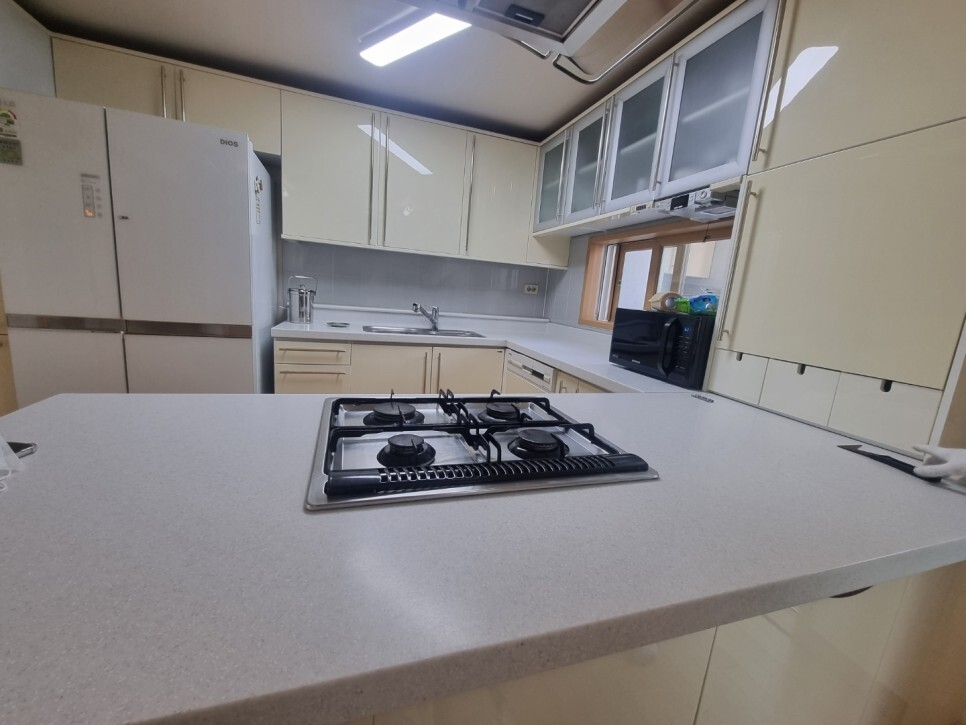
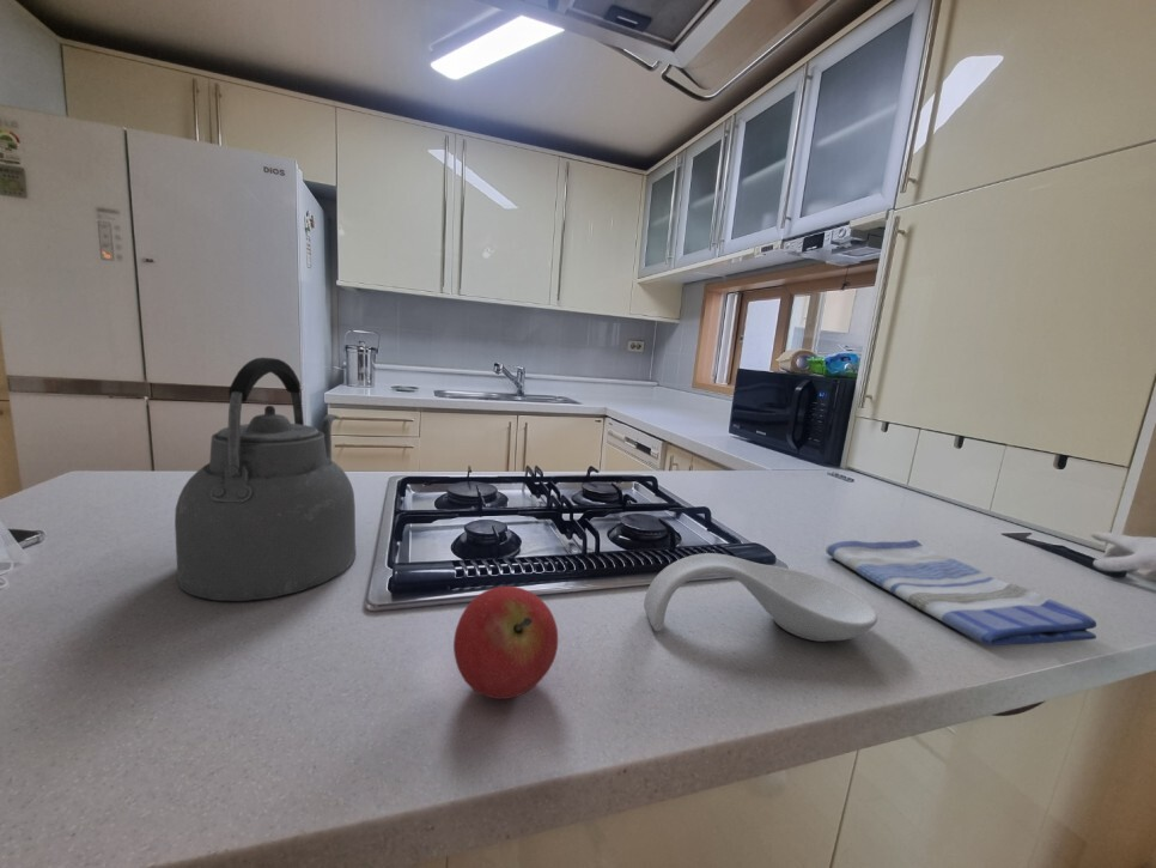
+ kettle [174,357,358,602]
+ fruit [452,585,559,700]
+ spoon rest [643,552,878,643]
+ dish towel [825,539,1097,647]
